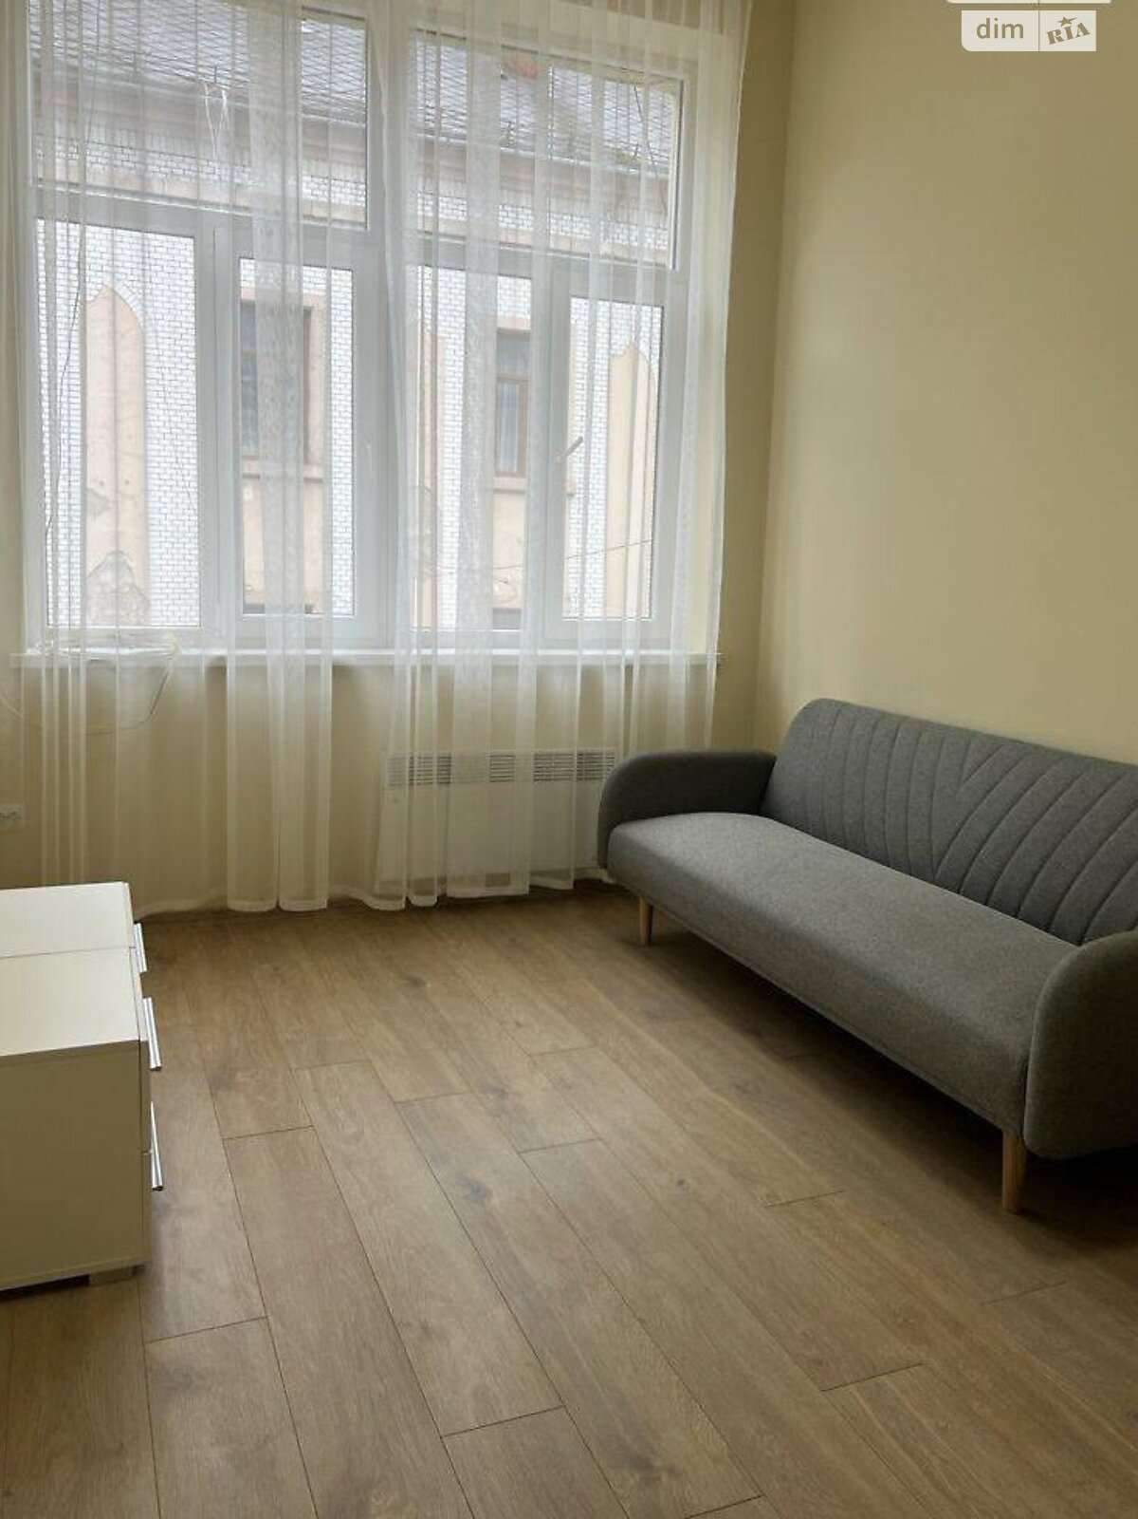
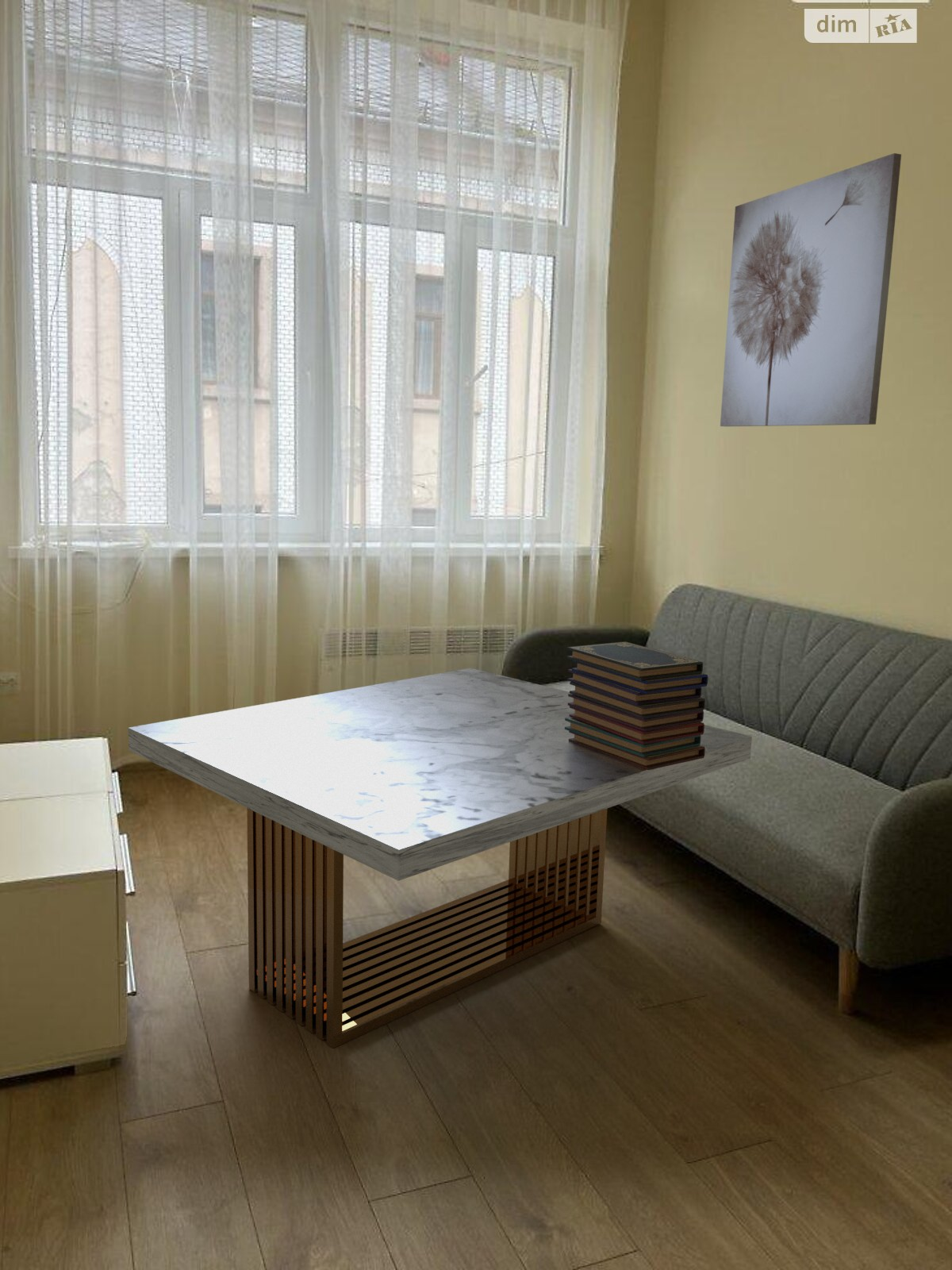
+ book stack [565,641,708,770]
+ wall art [720,152,902,427]
+ coffee table [128,668,753,1049]
